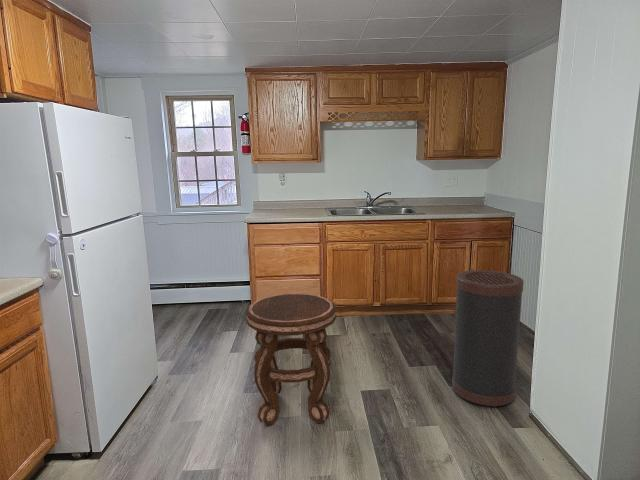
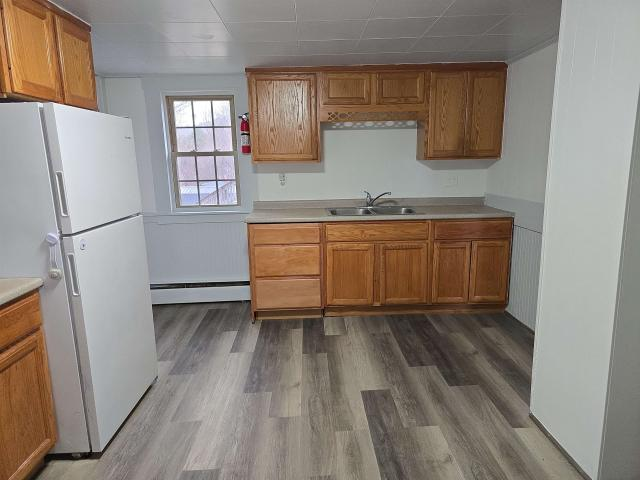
- side table [244,292,337,427]
- trash can [451,269,525,408]
